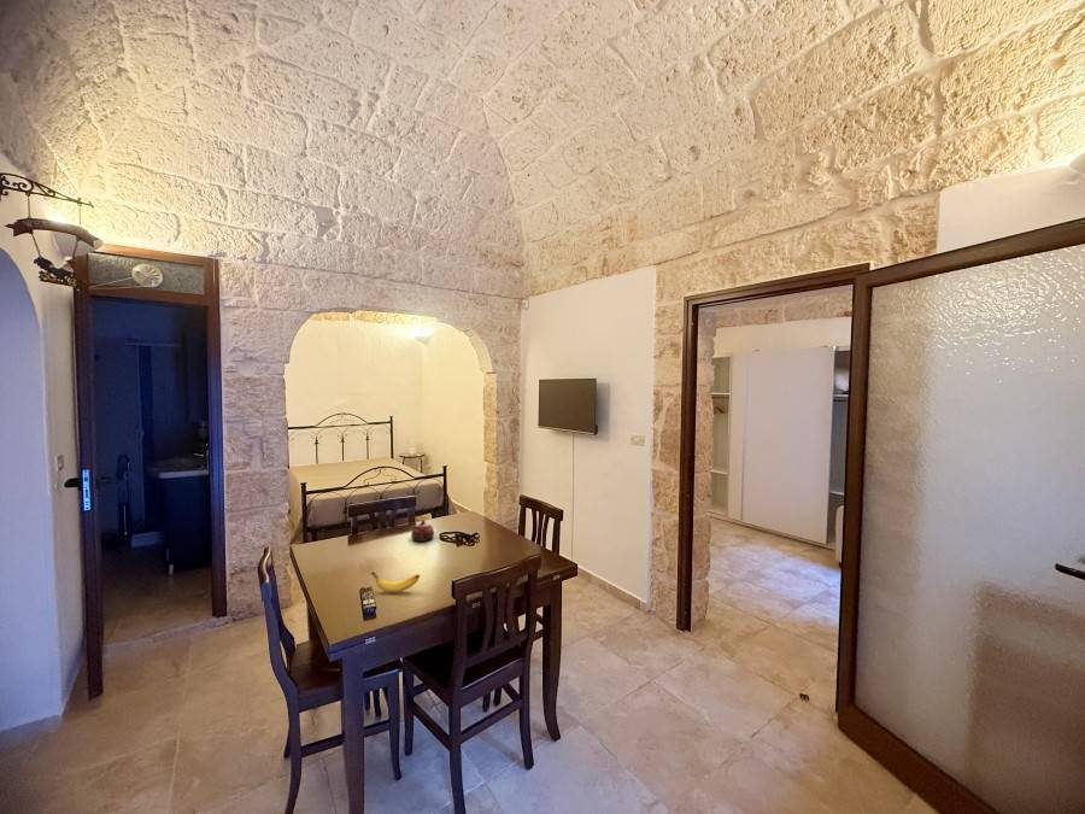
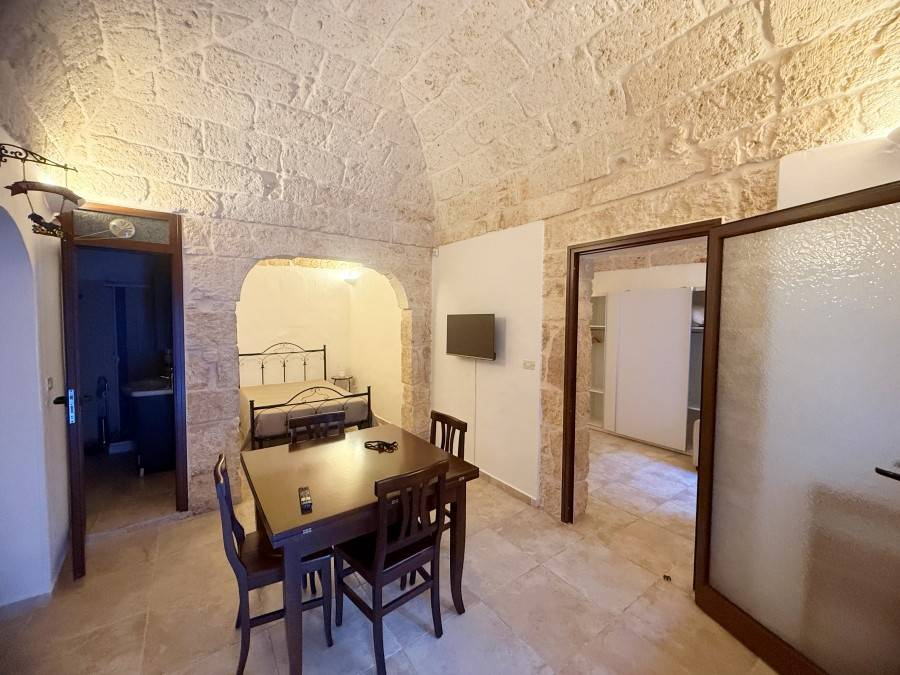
- teapot [410,519,435,543]
- banana [370,572,421,593]
